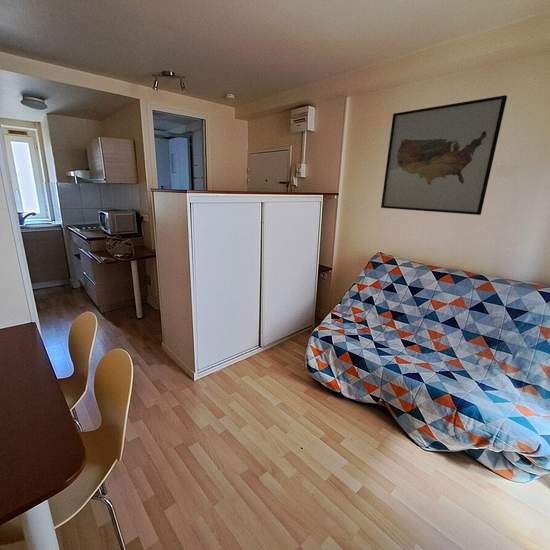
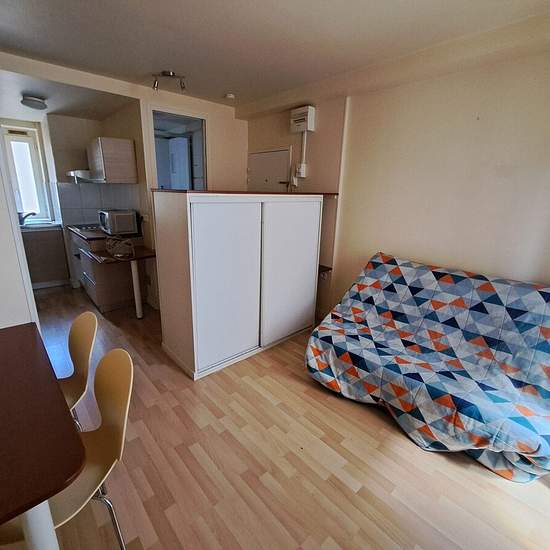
- wall art [380,94,508,216]
